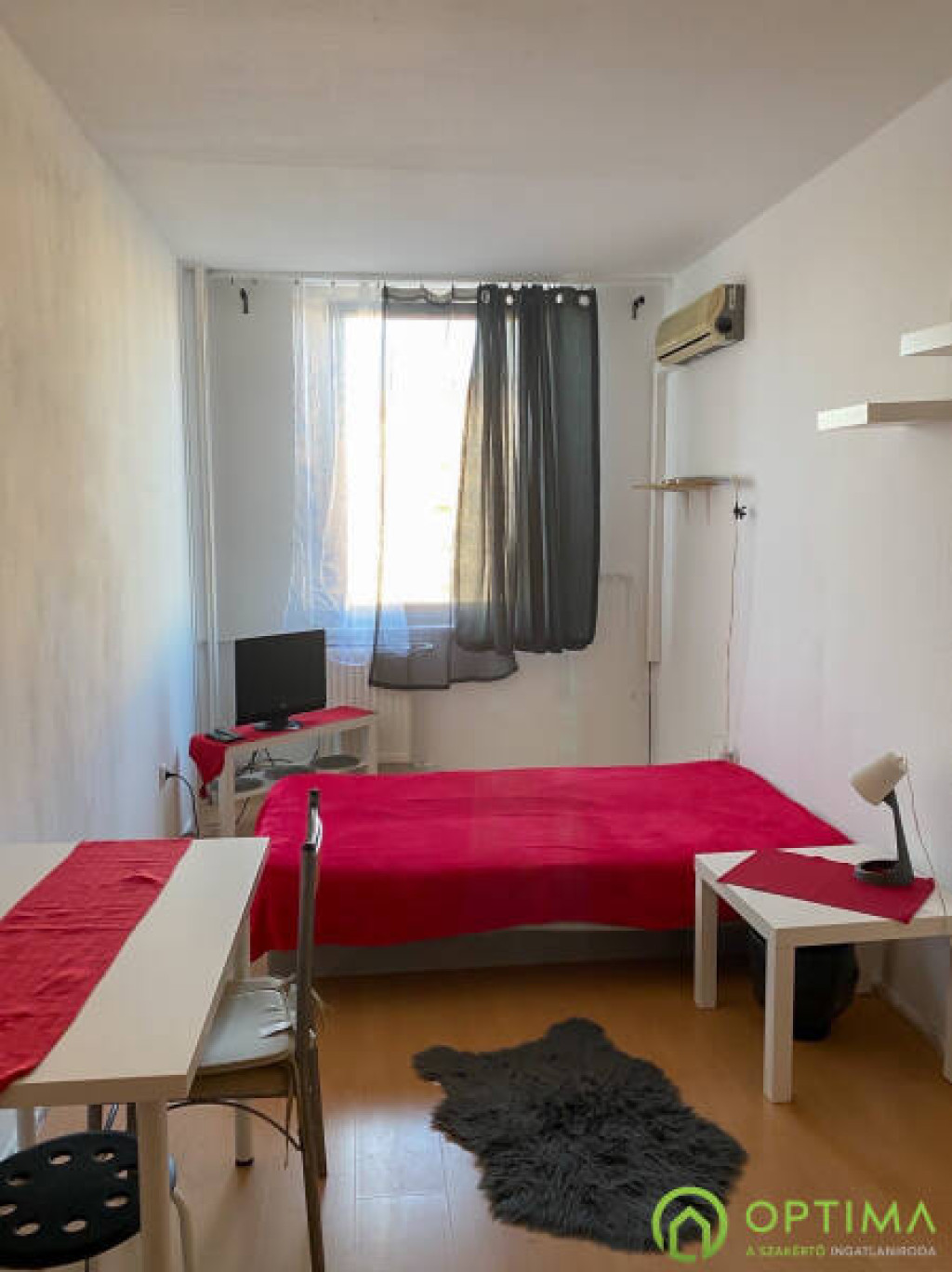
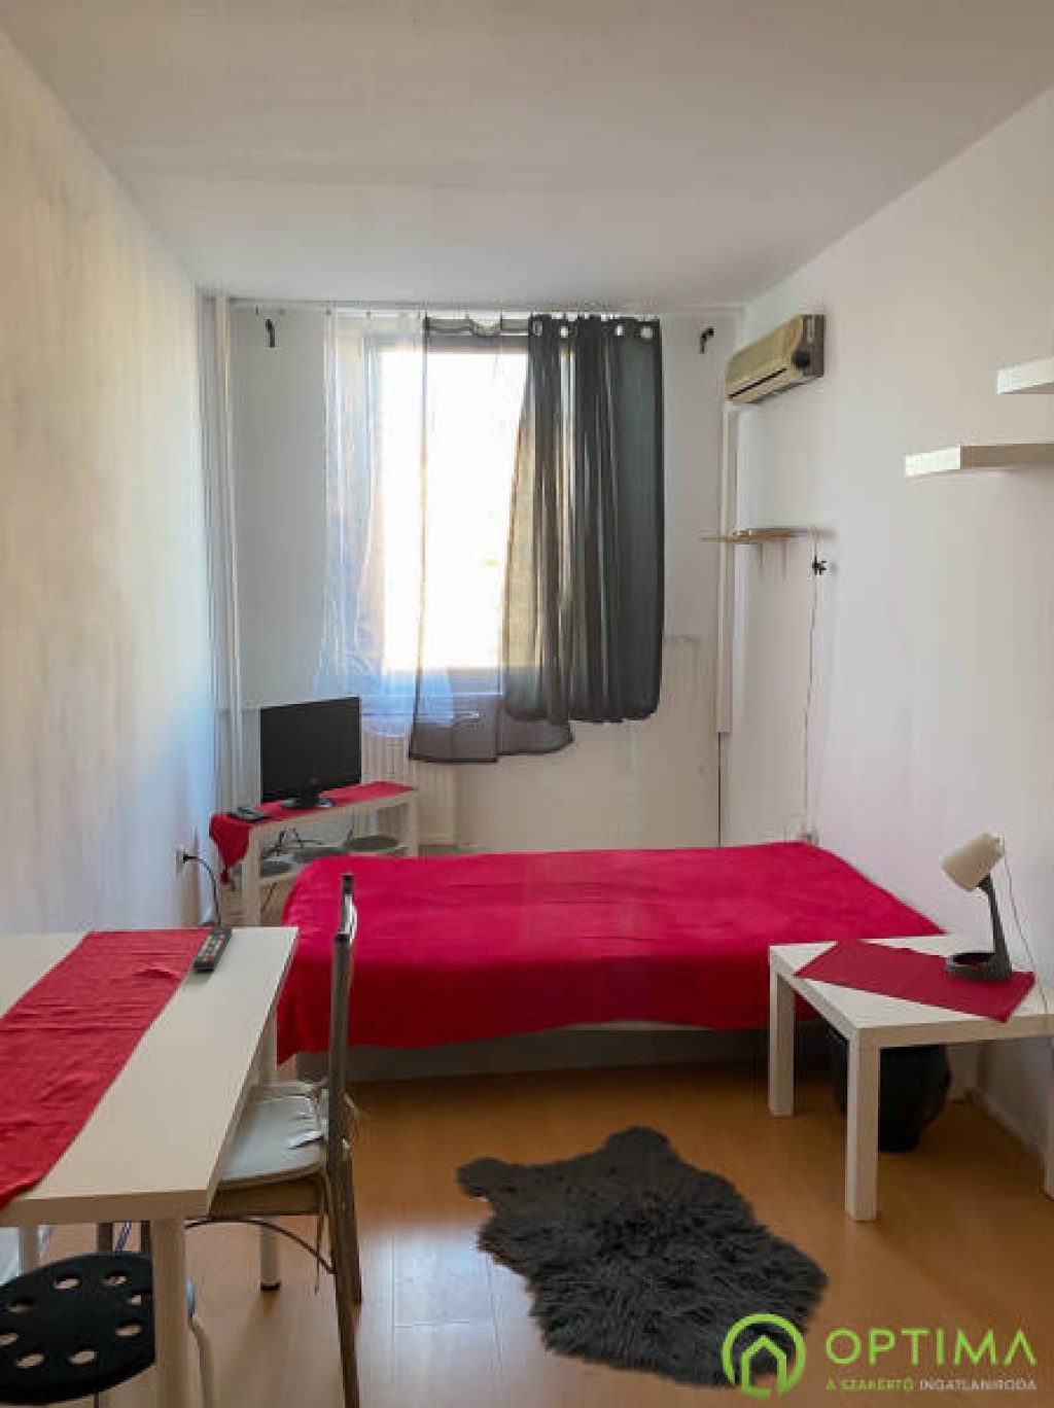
+ remote control [192,925,234,972]
